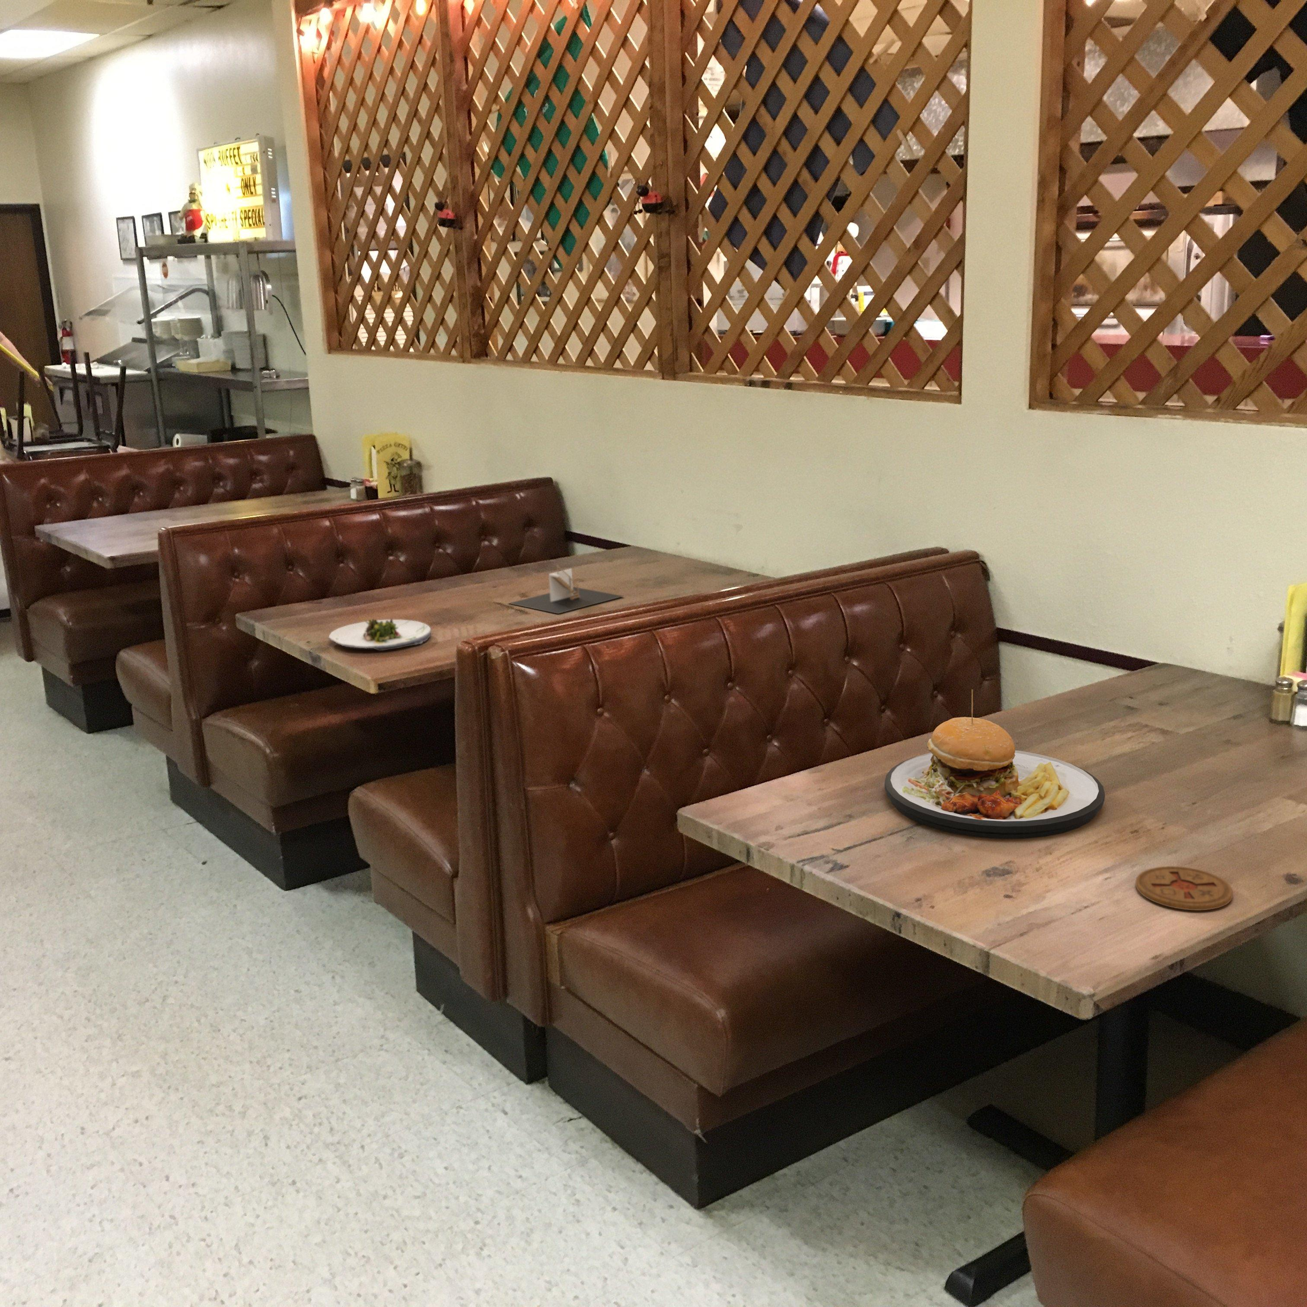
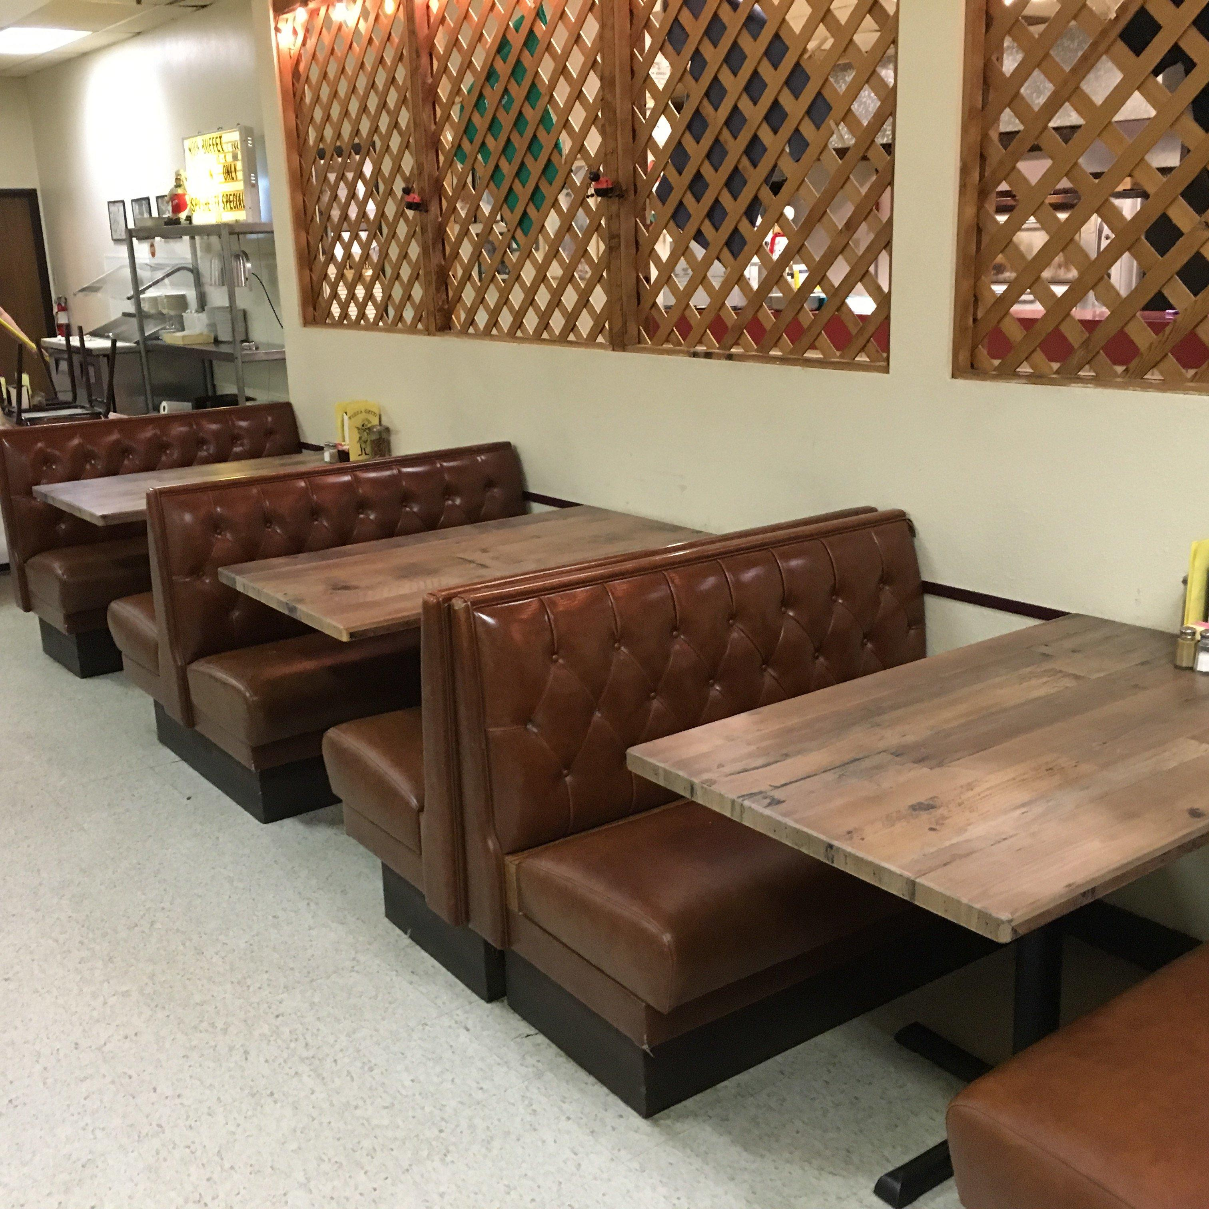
- coaster [1135,865,1234,911]
- plate [884,689,1105,839]
- salad plate [328,618,431,651]
- napkin holder [507,564,625,614]
